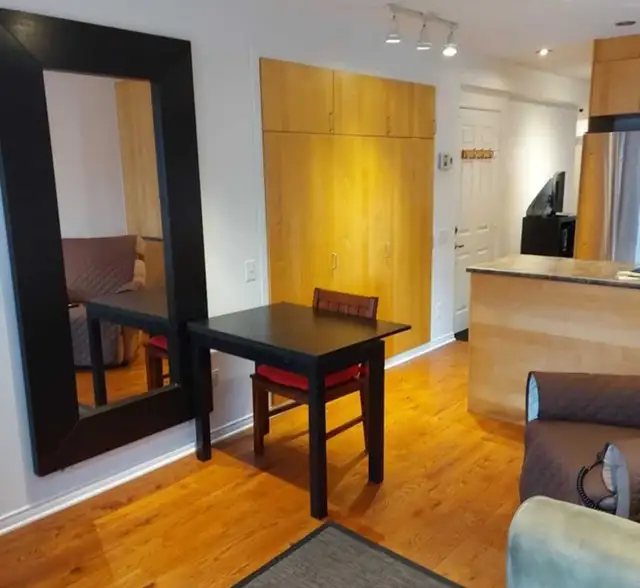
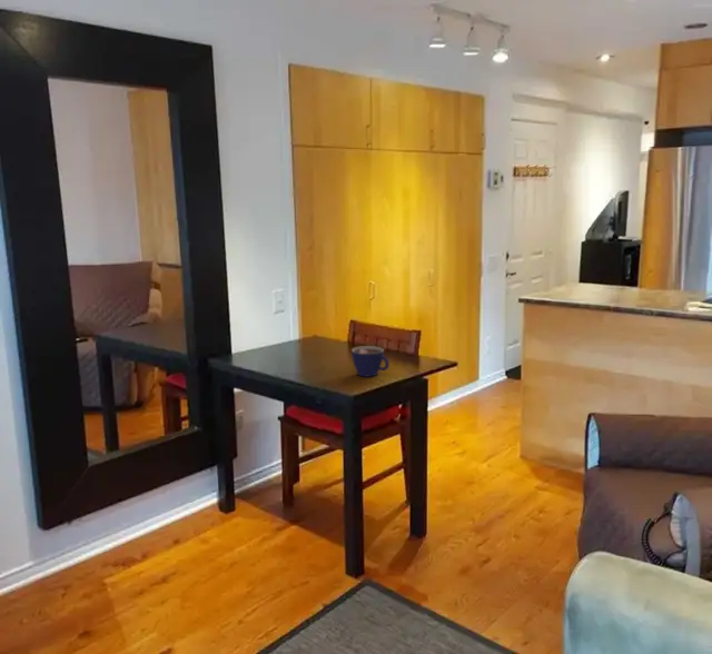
+ cup [350,345,390,378]
